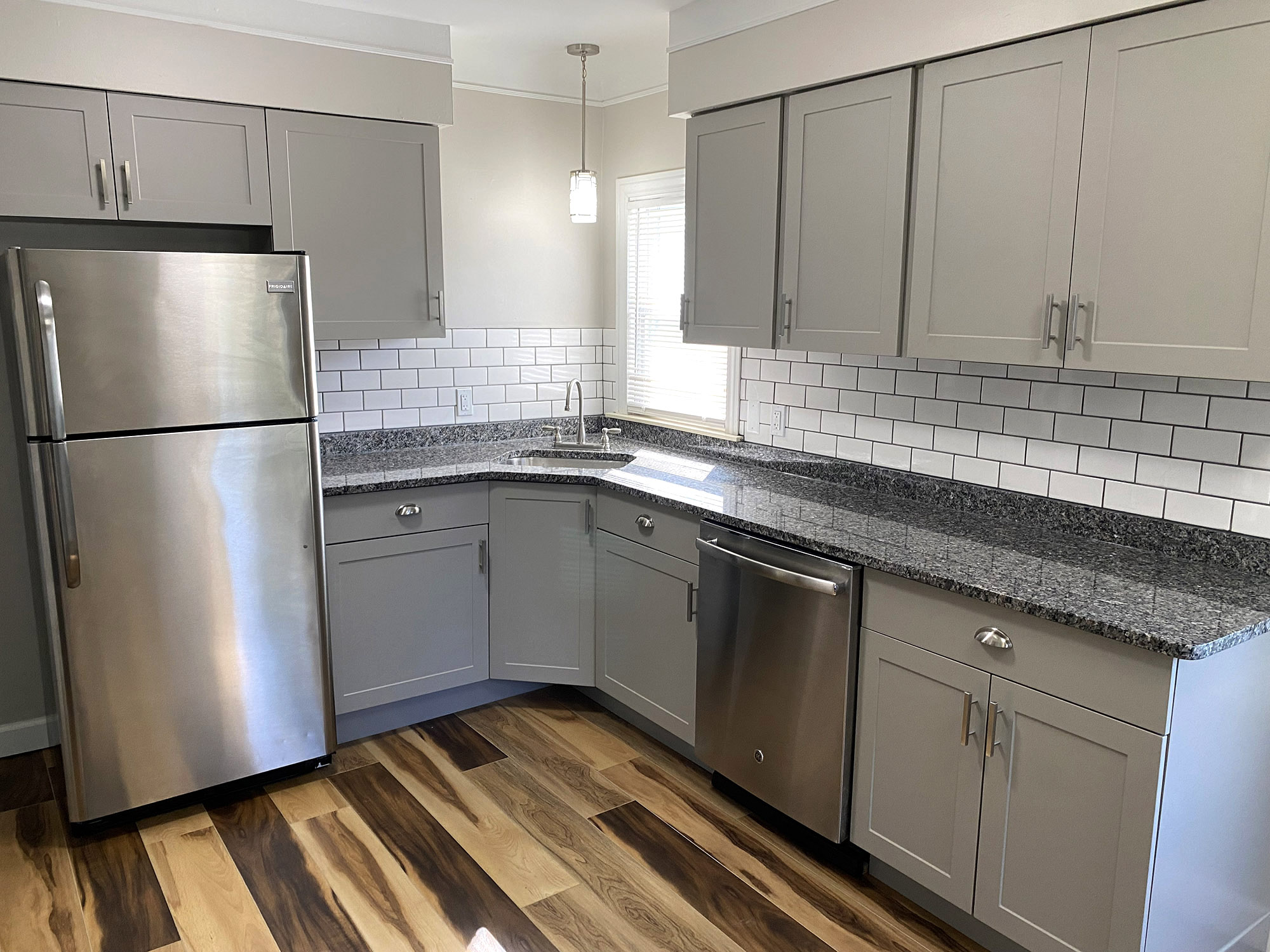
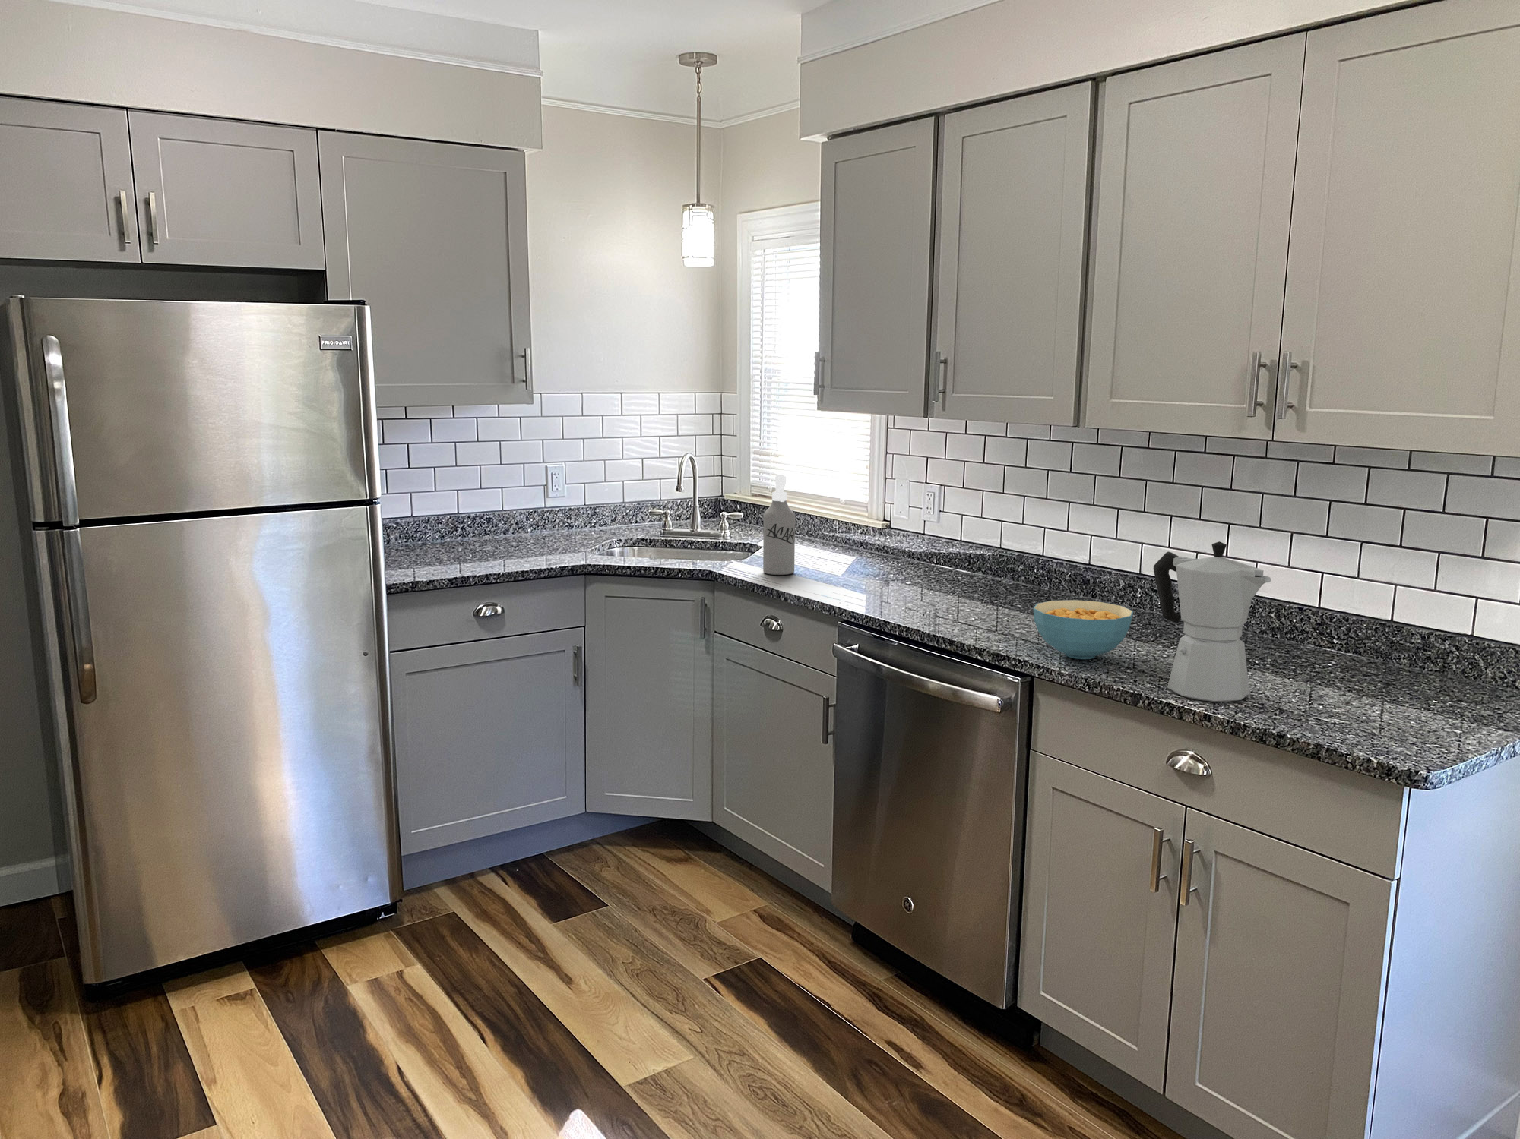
+ spray bottle [762,474,796,575]
+ cereal bowl [1033,599,1133,660]
+ moka pot [1153,541,1271,702]
